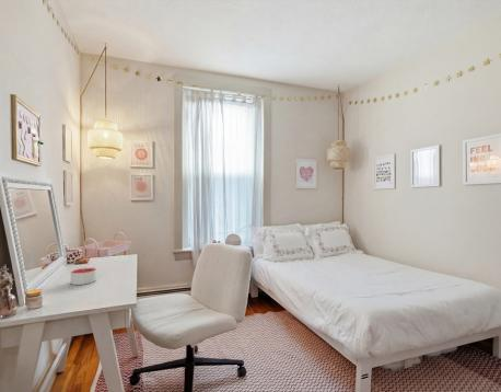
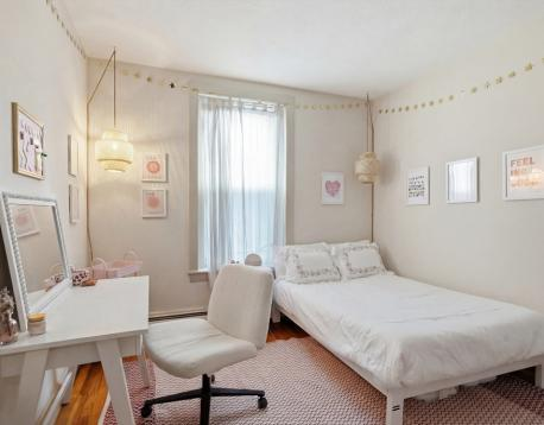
- candle [70,266,97,286]
